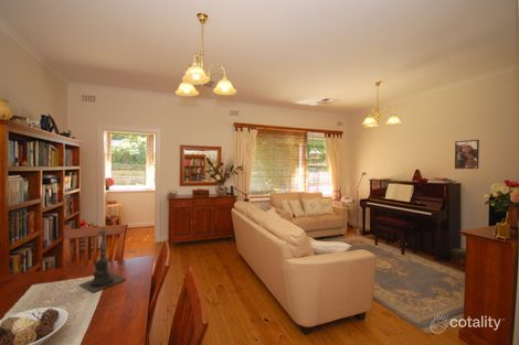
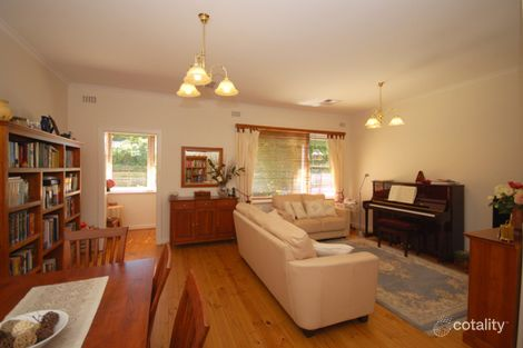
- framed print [454,139,480,170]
- candle holder [77,222,127,293]
